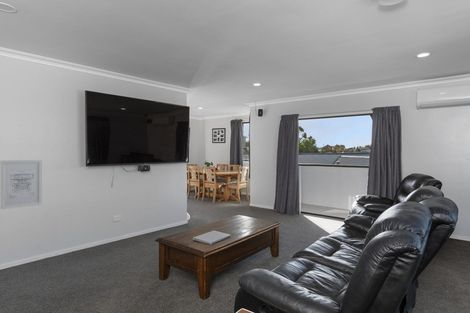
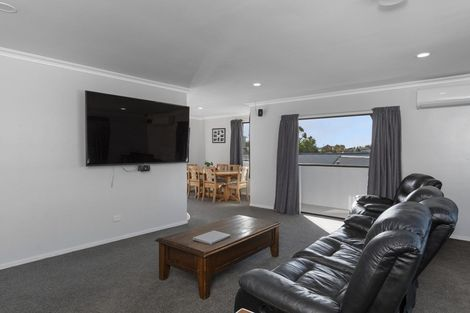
- wall art [0,159,43,210]
